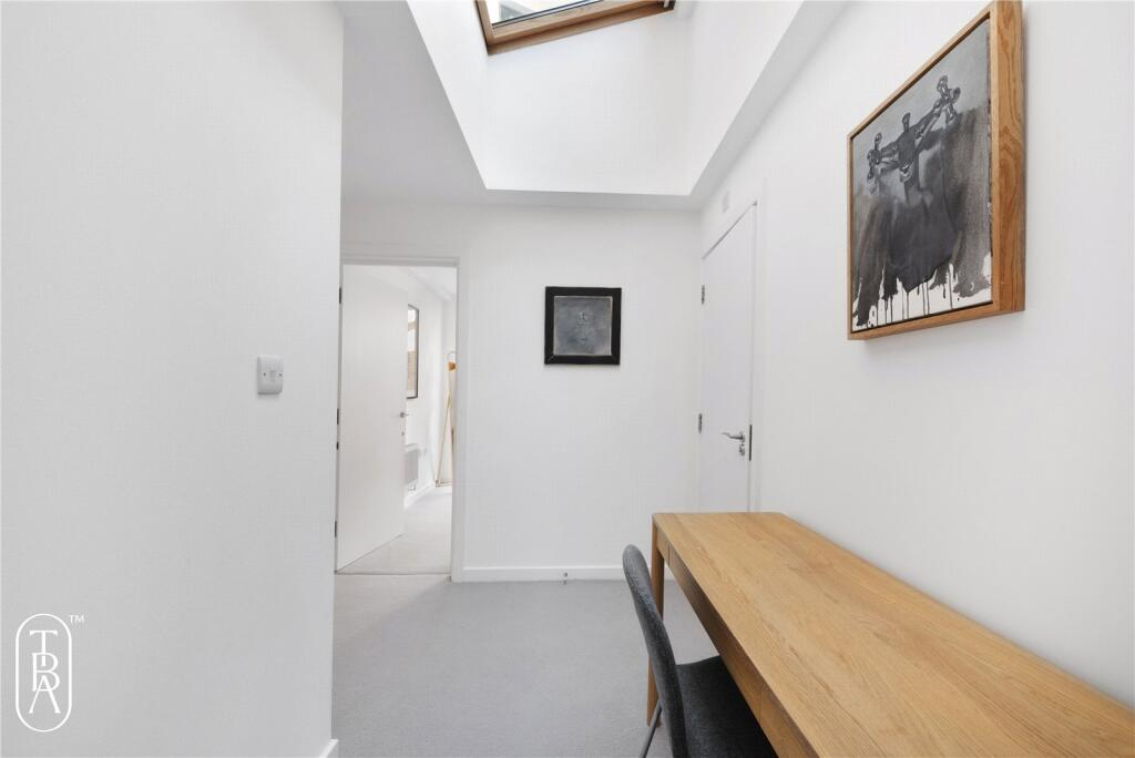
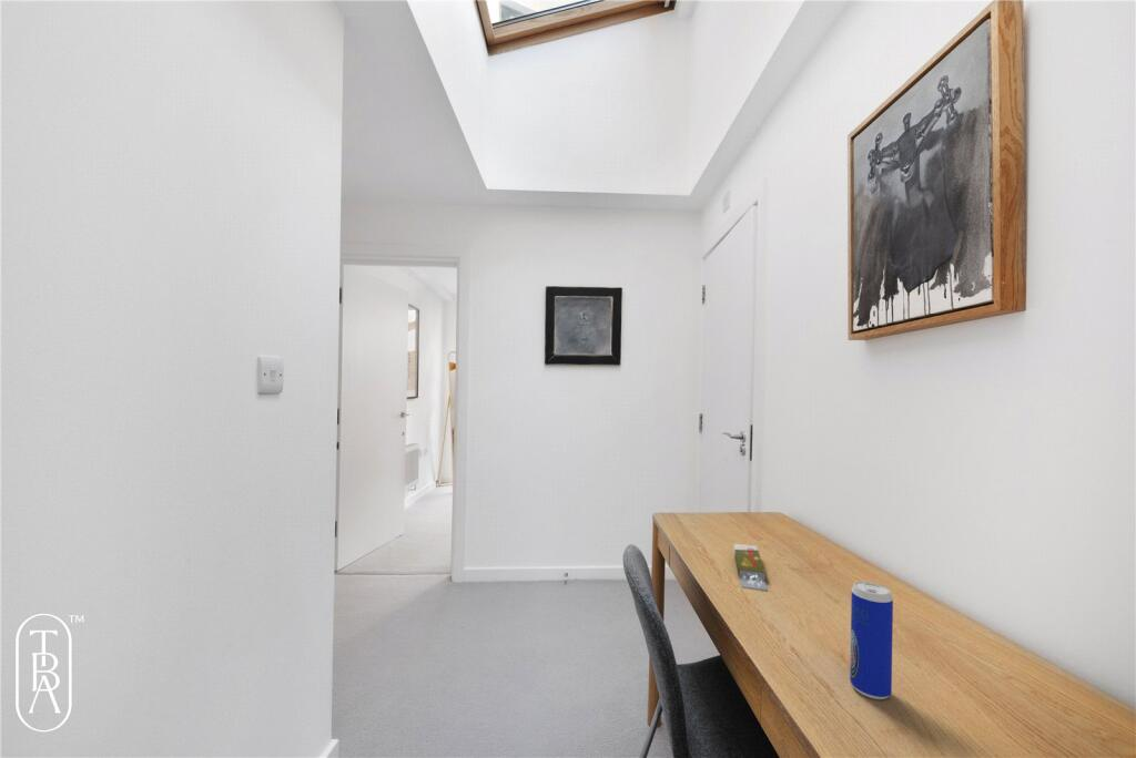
+ beverage can [849,581,894,700]
+ matchbox [732,543,769,592]
